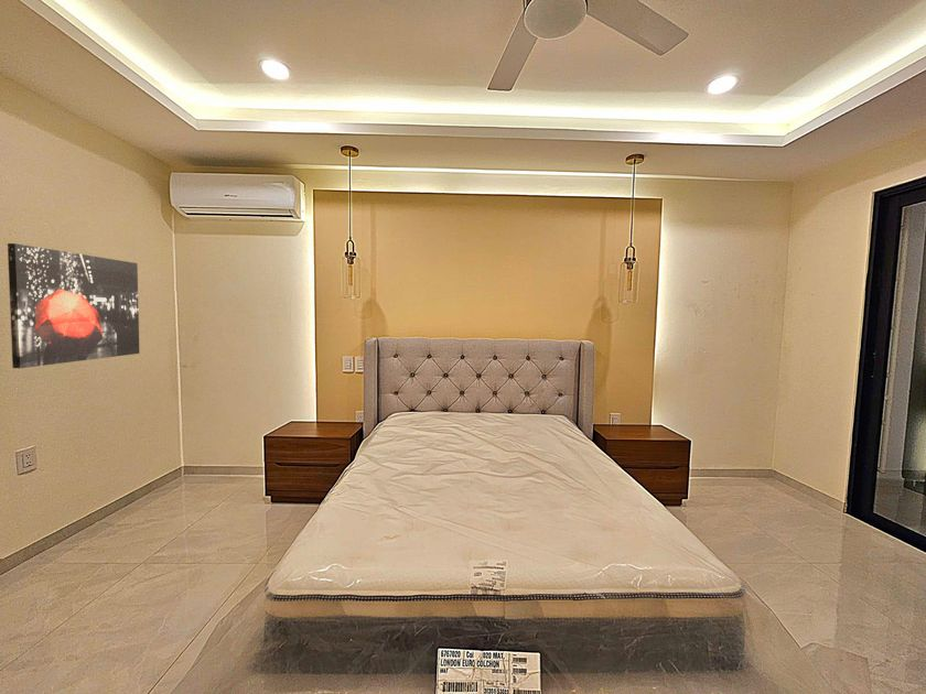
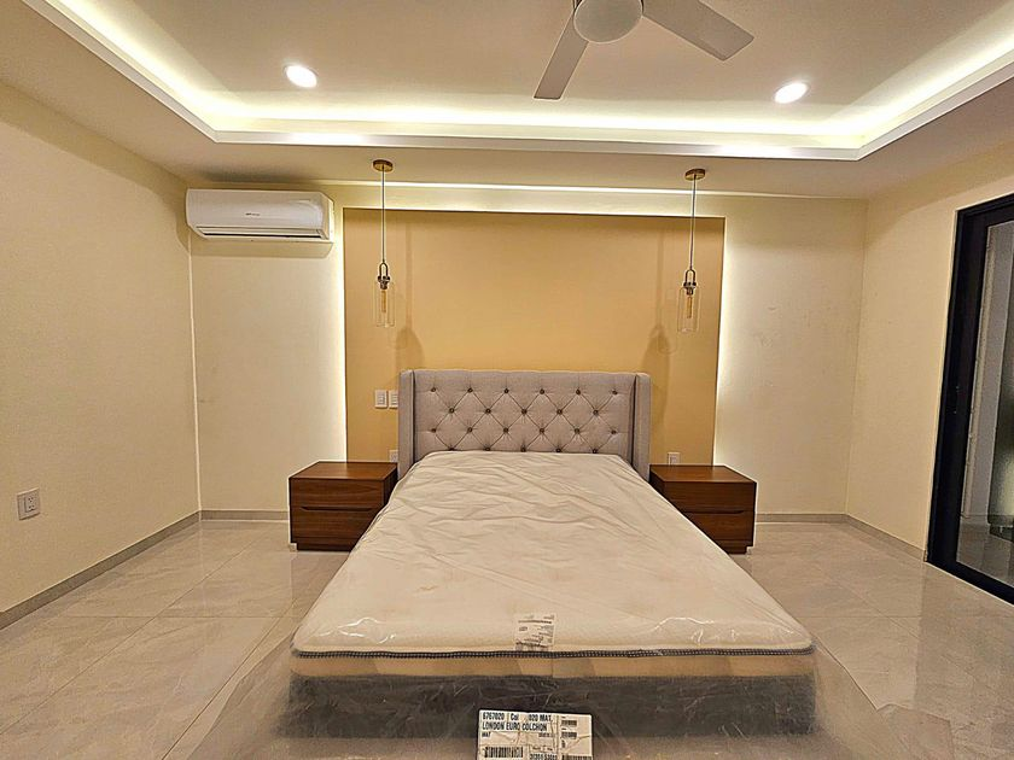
- wall art [7,242,140,369]
